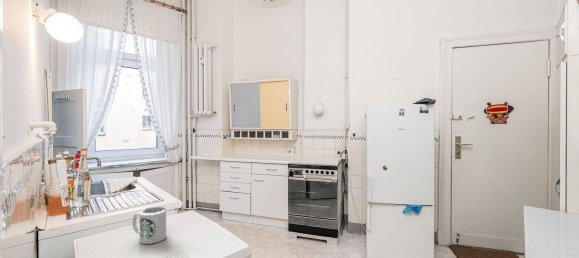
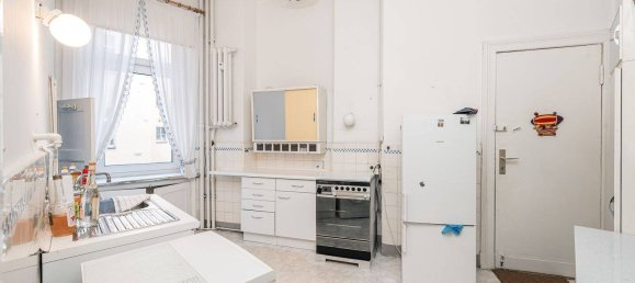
- mug [131,206,167,245]
